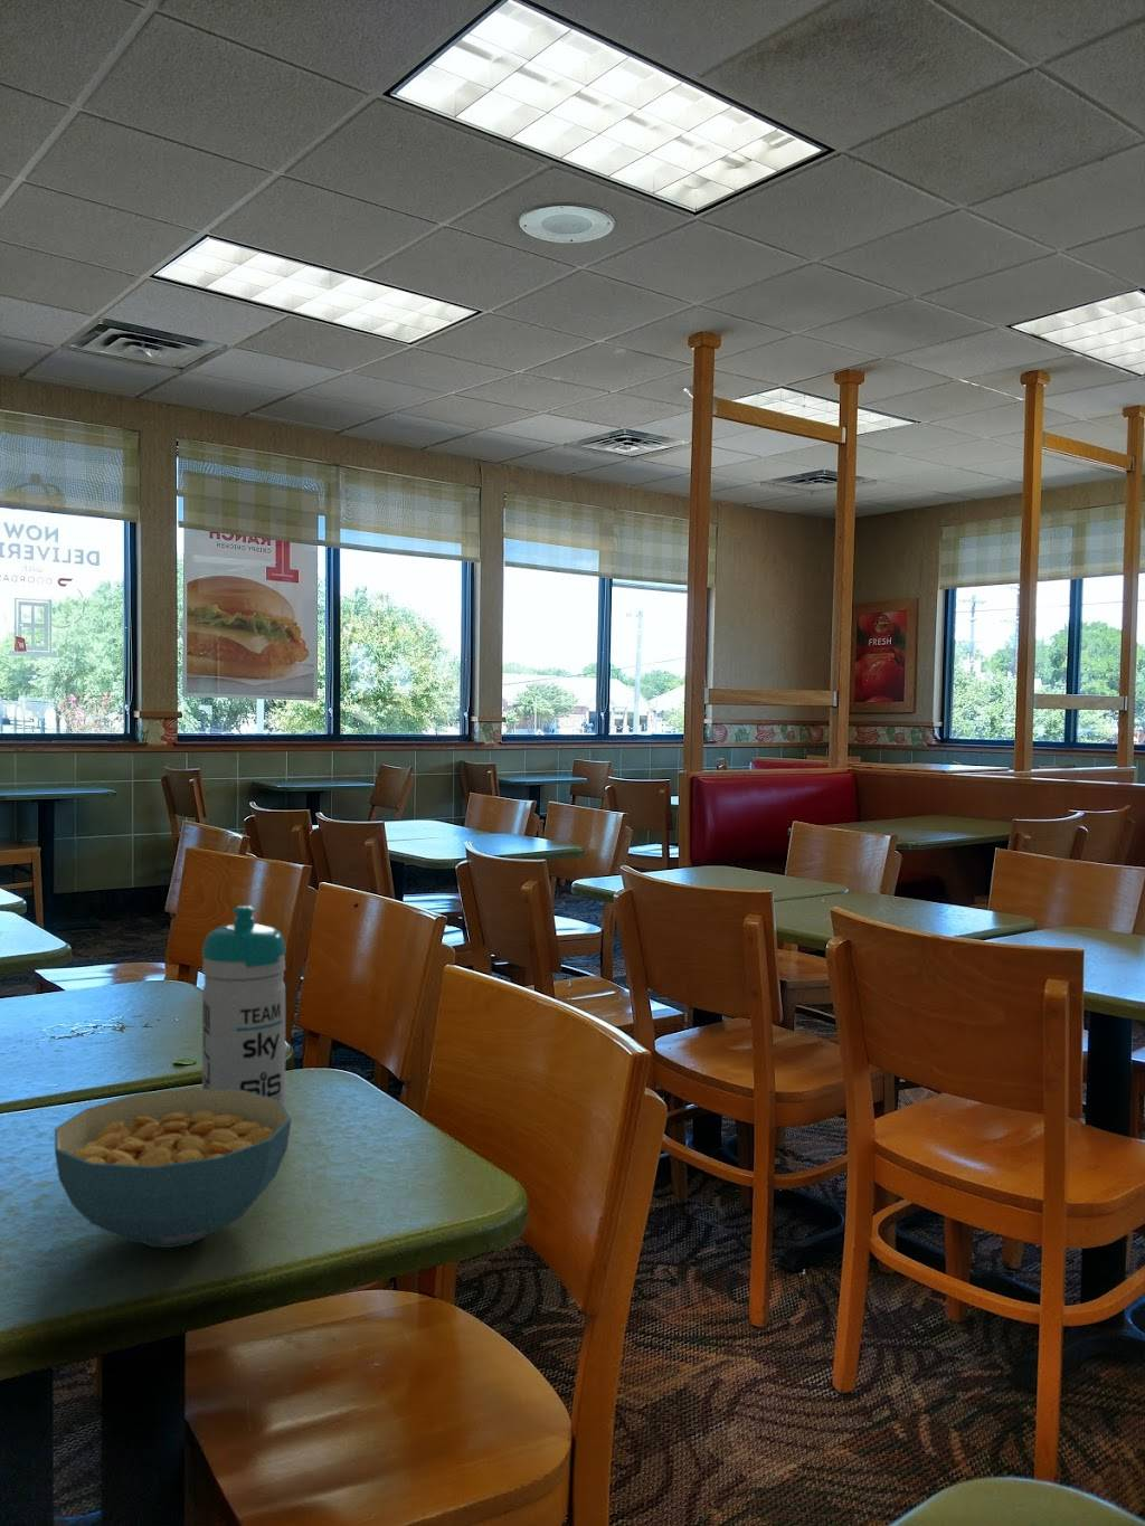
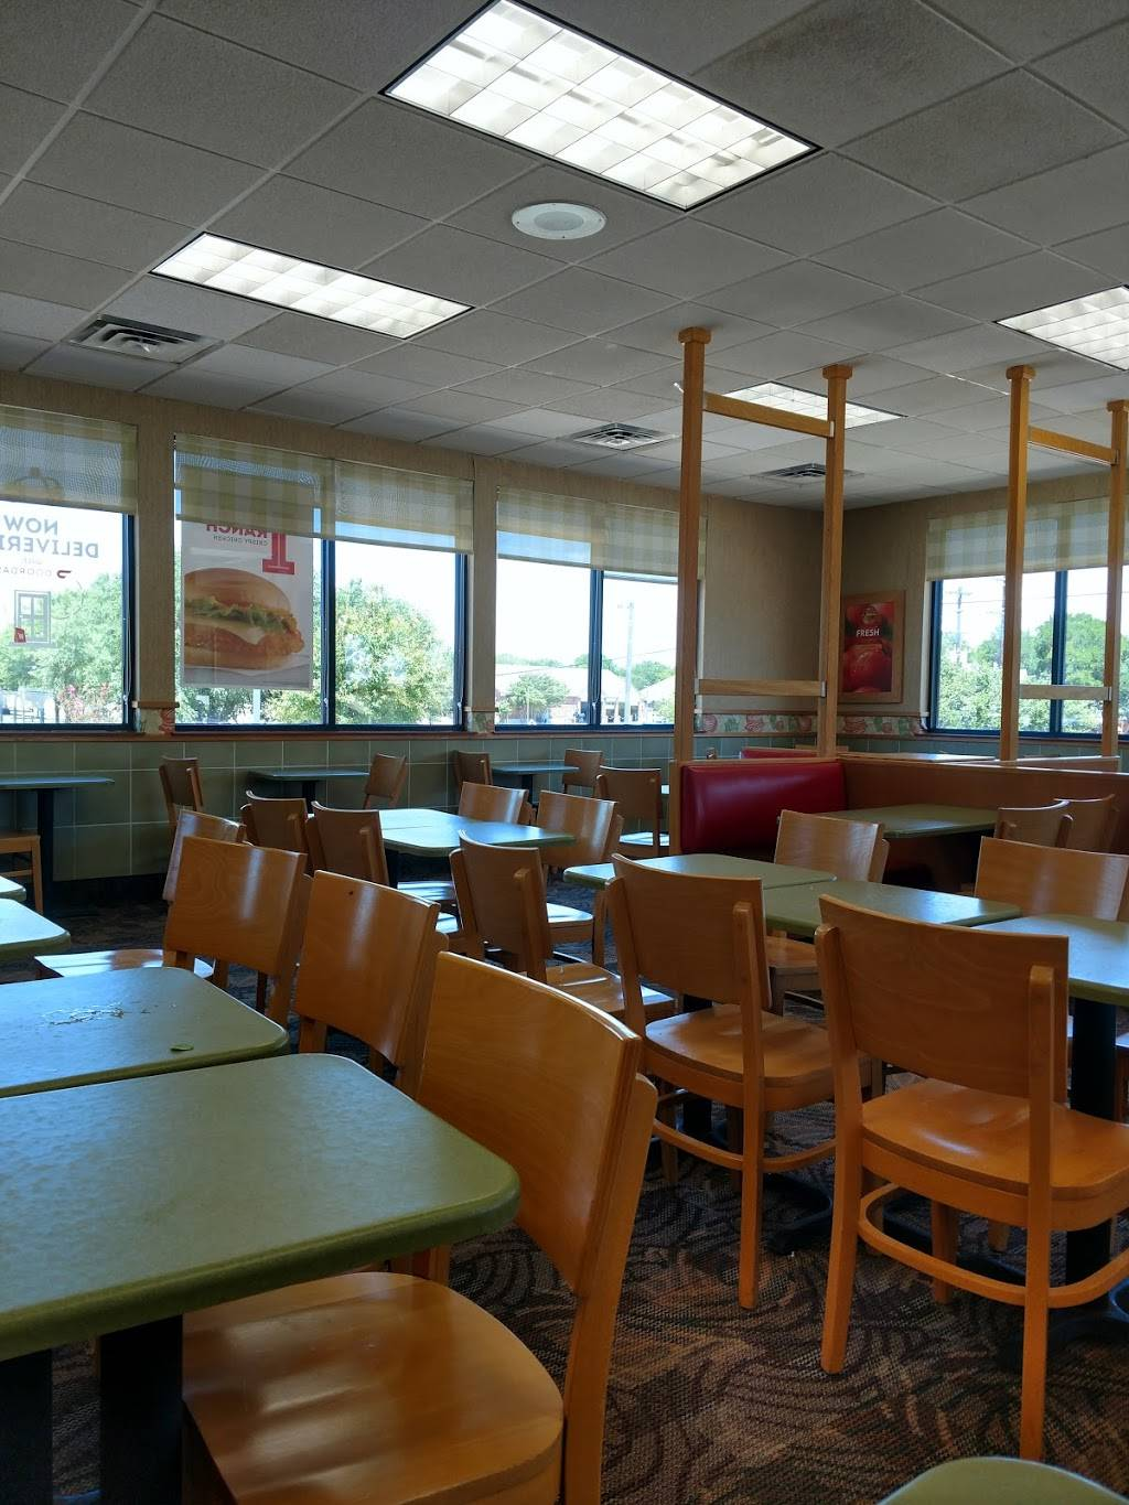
- water bottle [200,904,287,1108]
- cereal bowl [54,1087,292,1248]
